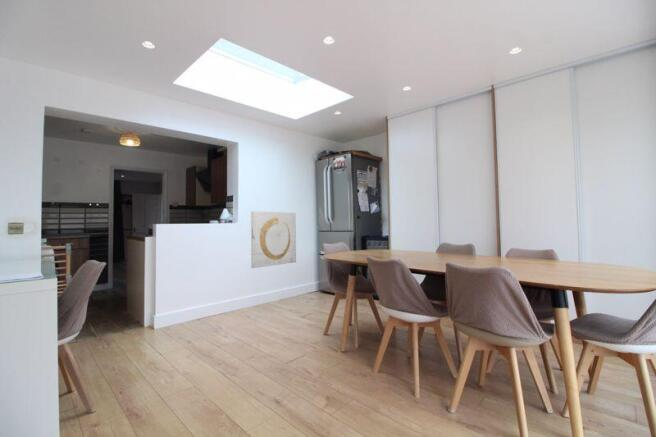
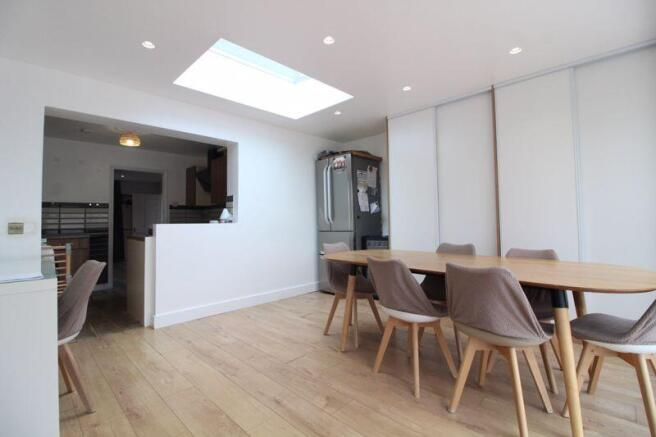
- wall art [250,210,297,269]
